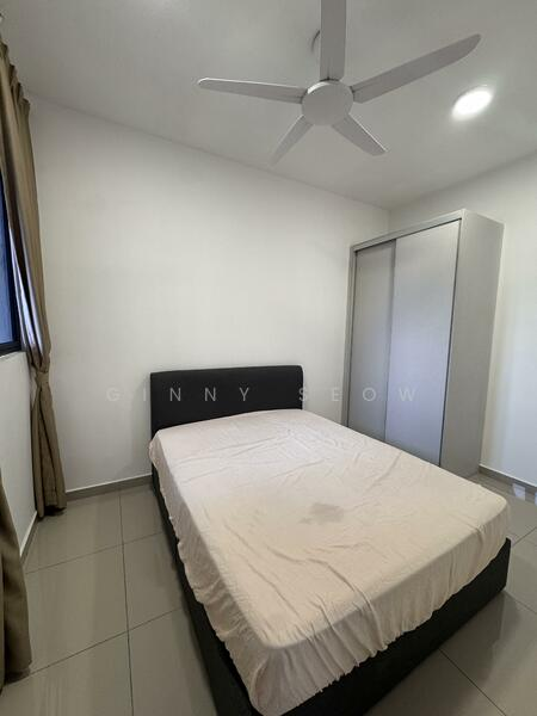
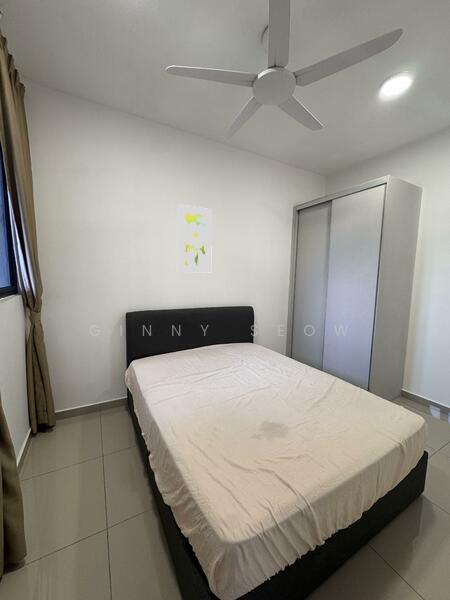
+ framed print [177,203,213,273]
